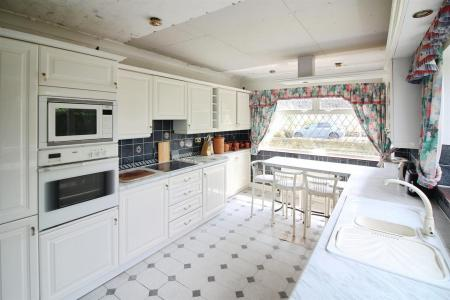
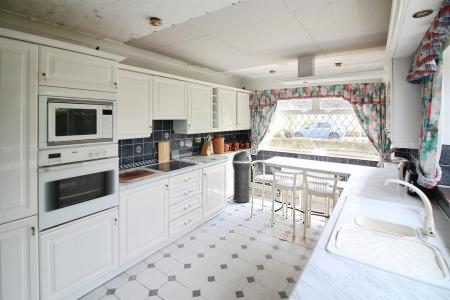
+ trash can [231,150,253,203]
